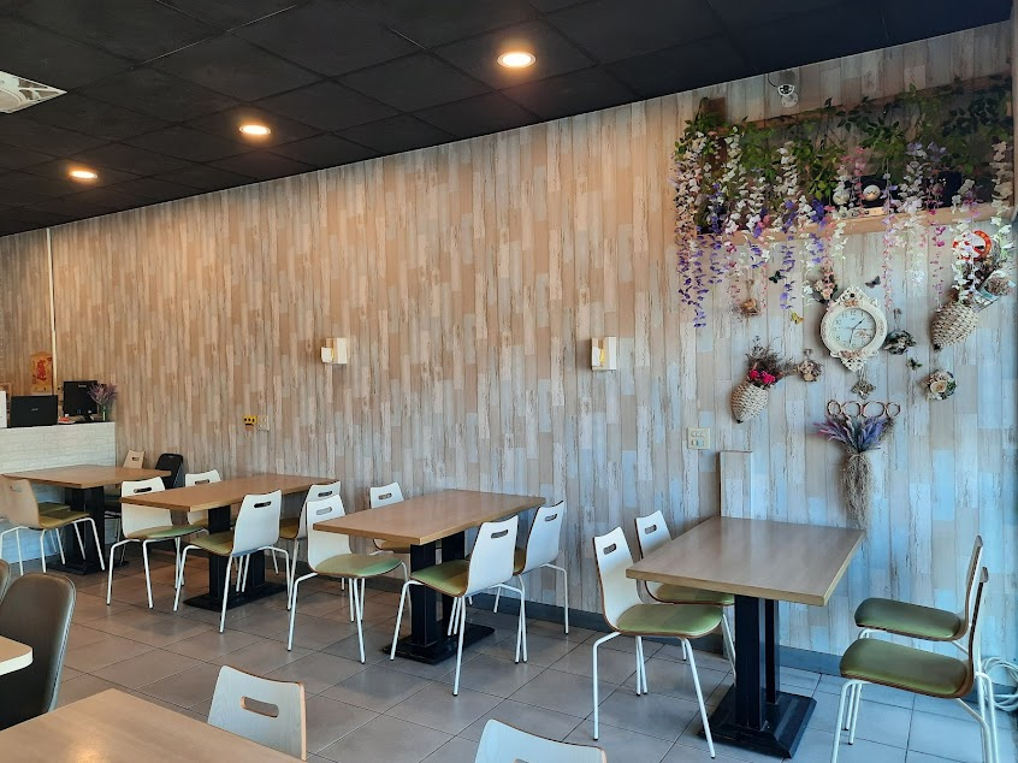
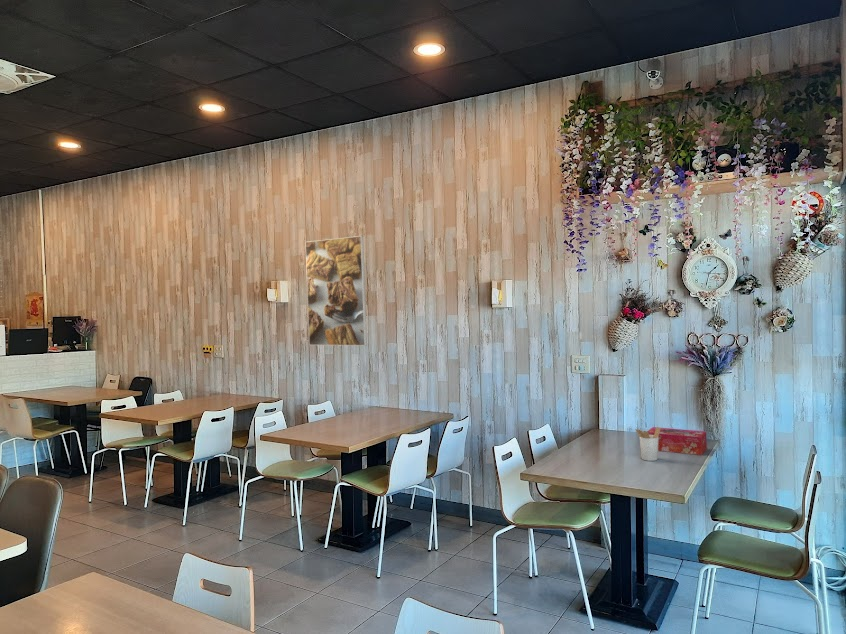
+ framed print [304,235,368,347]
+ utensil holder [635,426,661,462]
+ tissue box [647,426,708,456]
